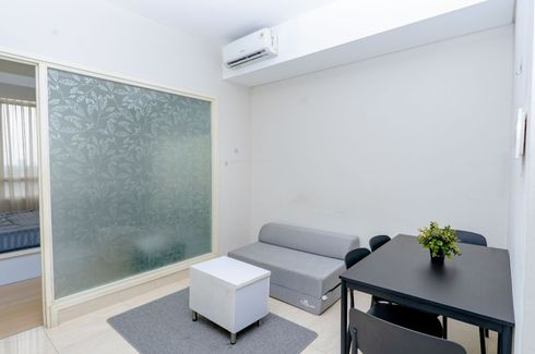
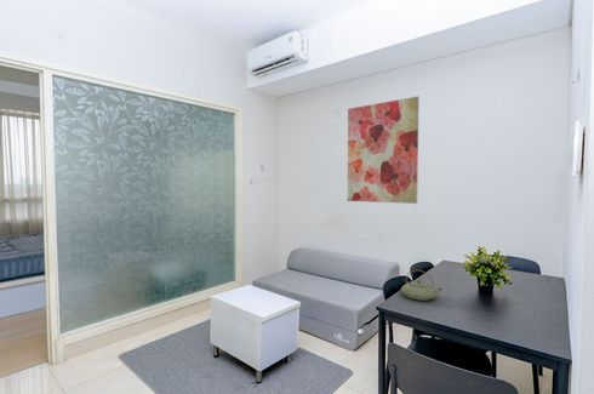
+ teapot [400,269,444,302]
+ wall art [347,96,421,205]
